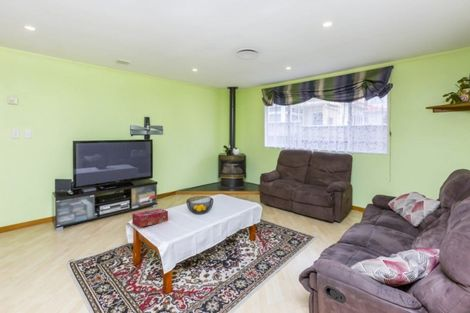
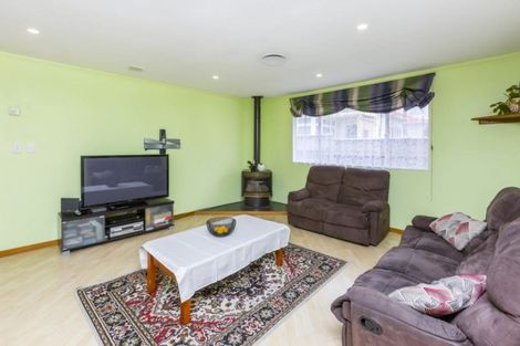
- tissue box [131,208,169,228]
